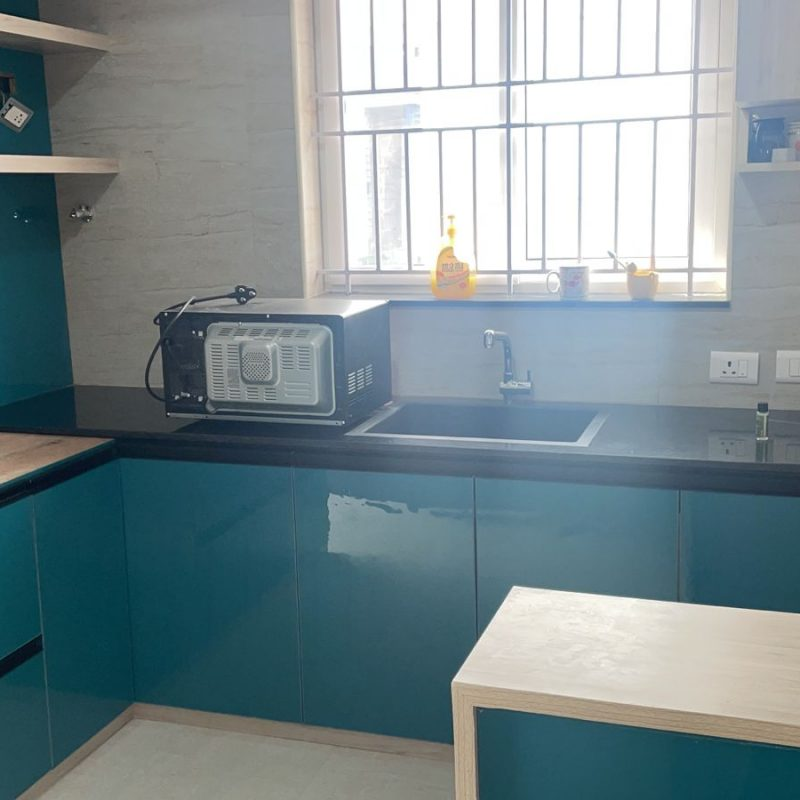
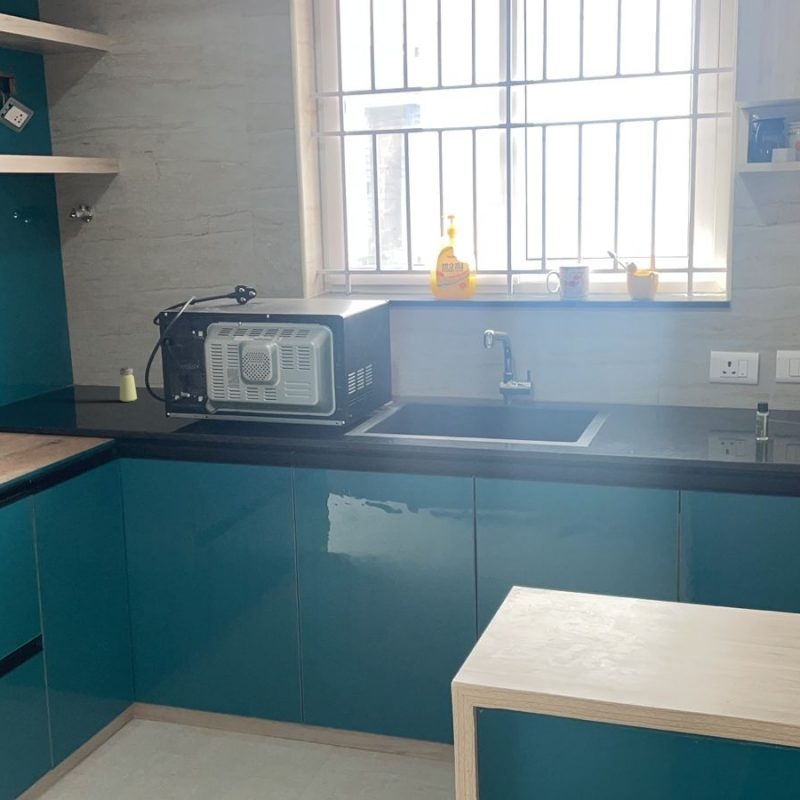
+ saltshaker [119,366,138,403]
